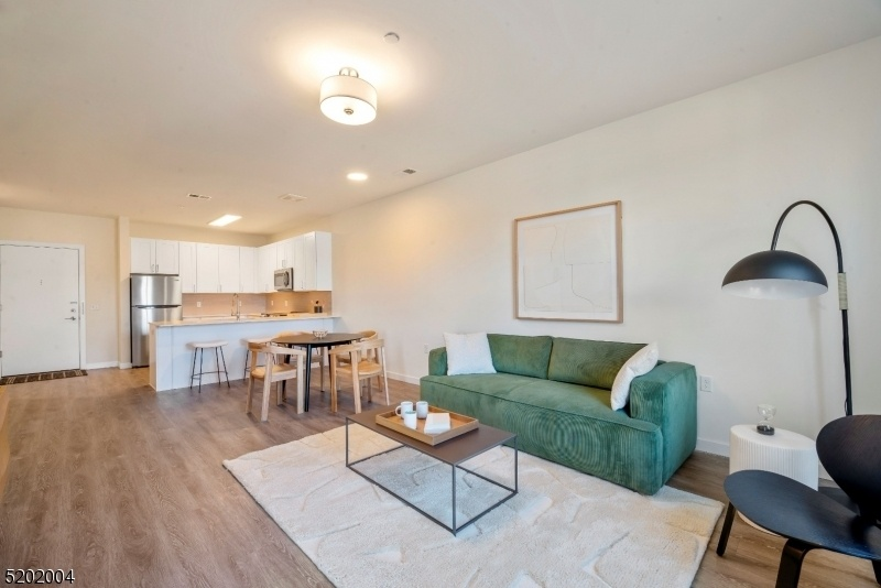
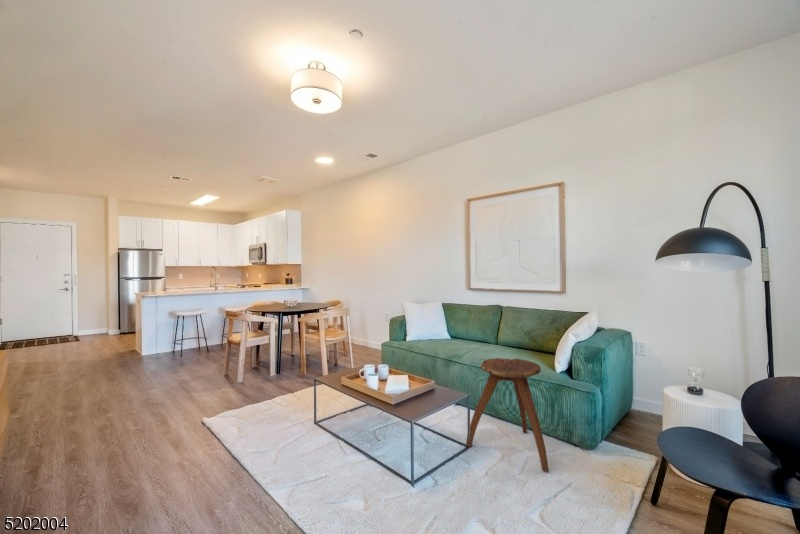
+ stool [465,357,550,473]
